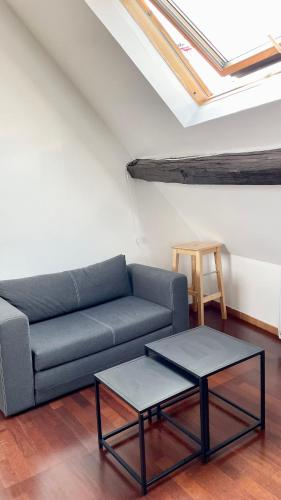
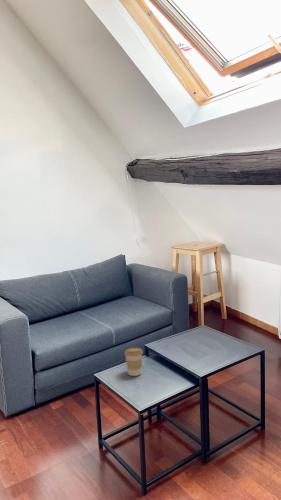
+ coffee cup [124,347,144,377]
